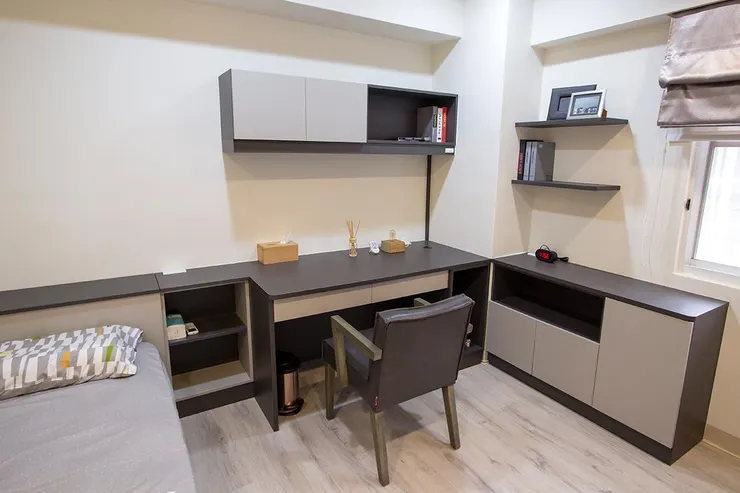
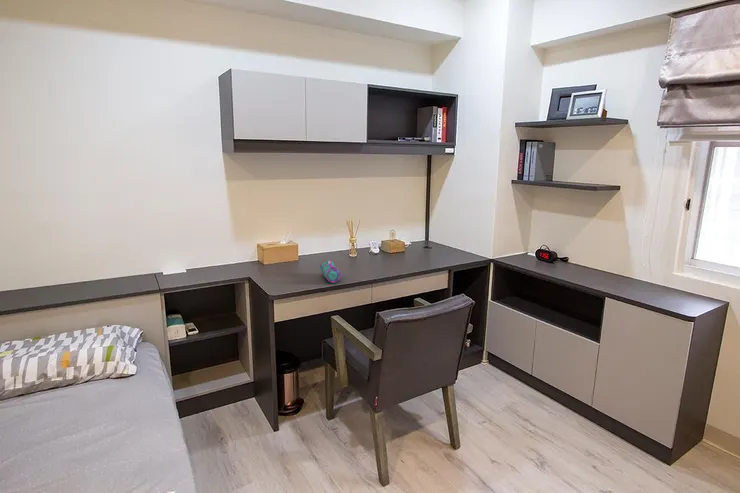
+ pencil case [319,260,342,284]
